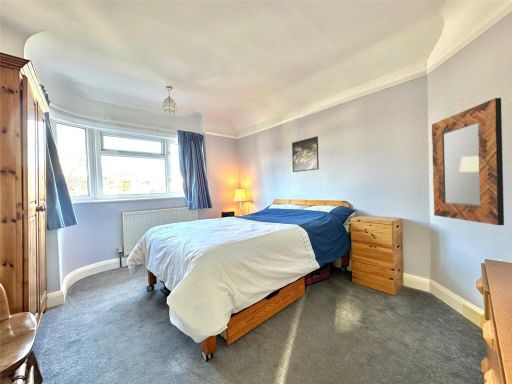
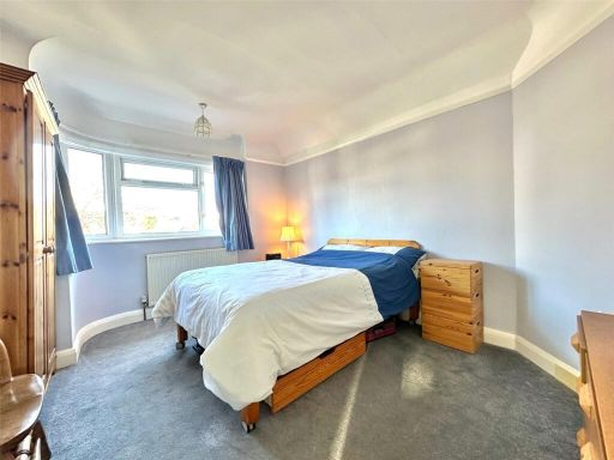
- home mirror [431,97,505,226]
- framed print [291,135,320,173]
